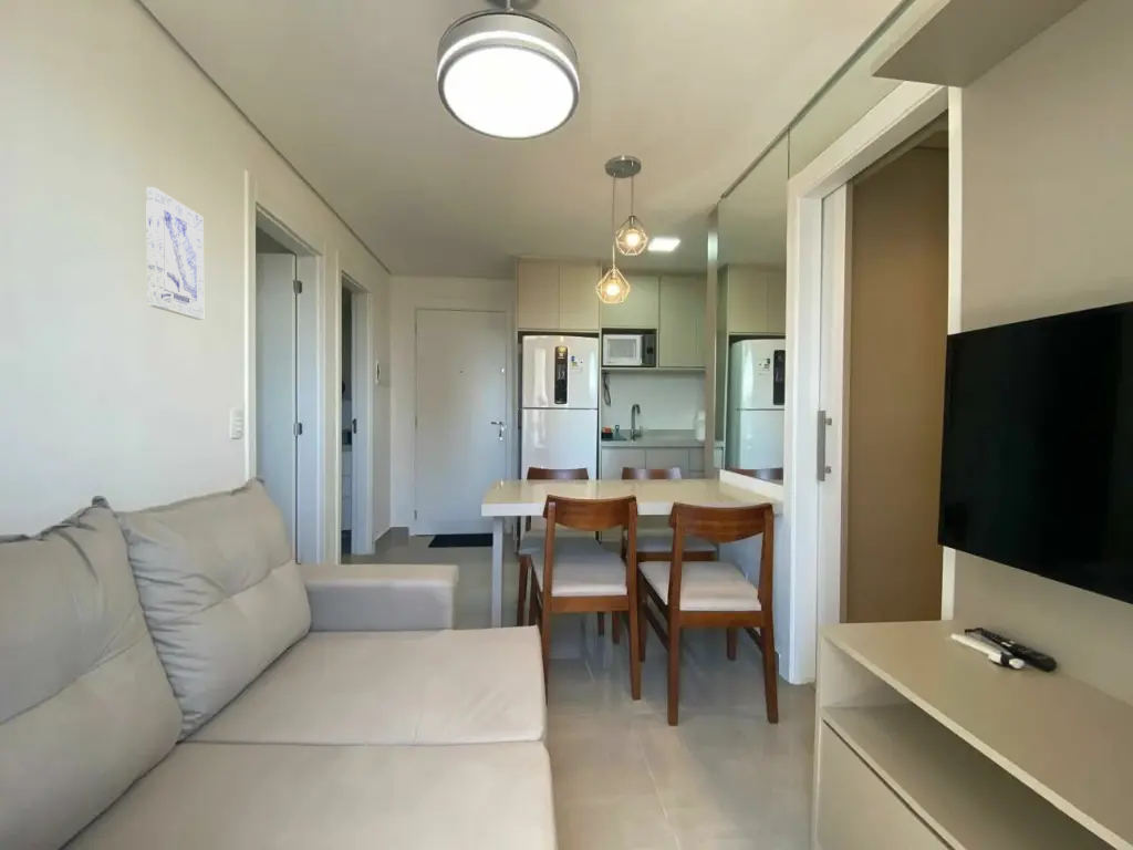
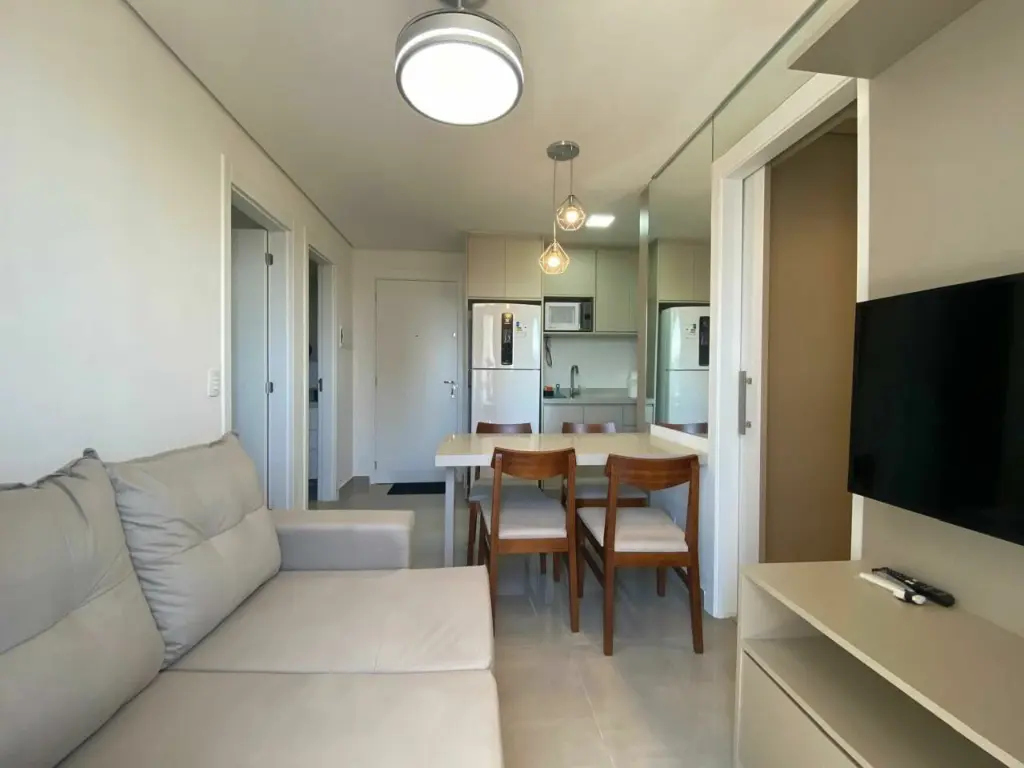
- wall art [145,186,205,321]
